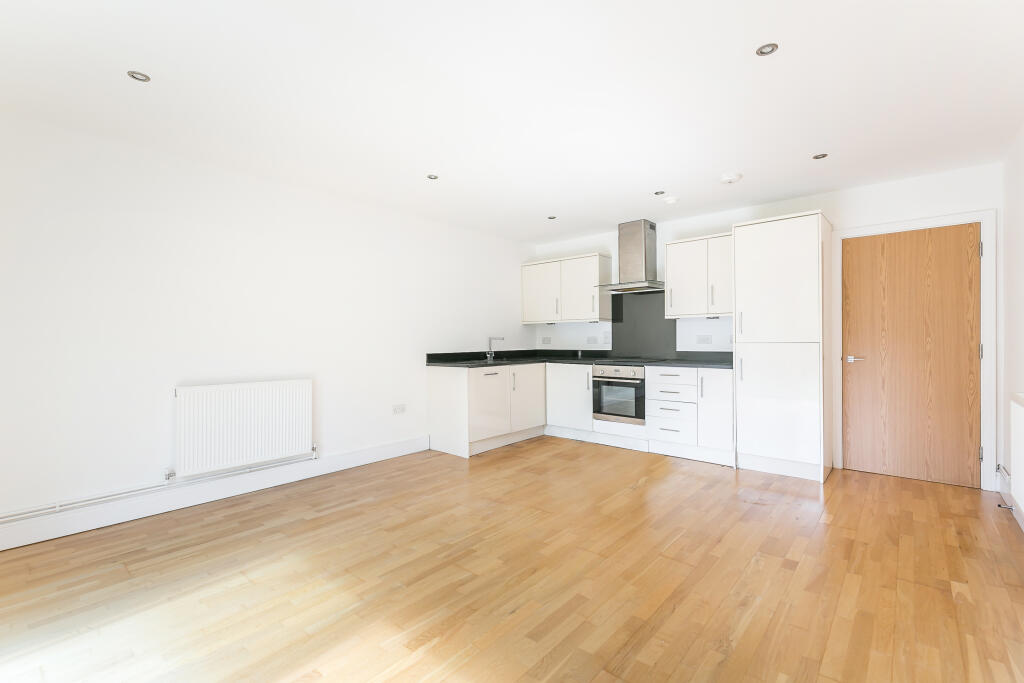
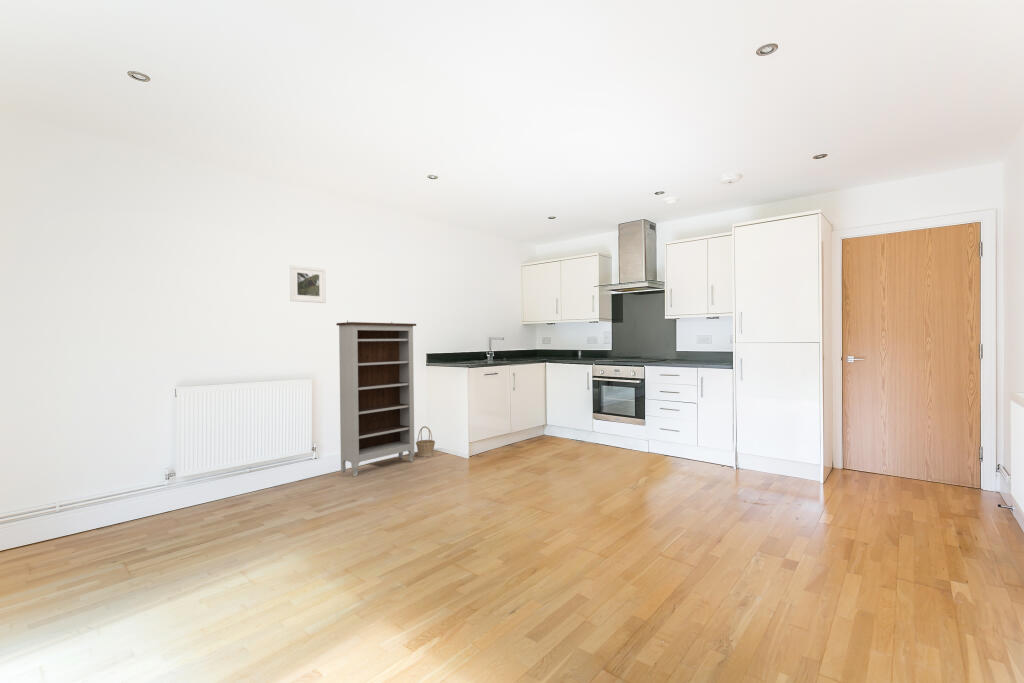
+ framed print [289,264,327,304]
+ basket [415,425,436,458]
+ bookshelf [336,321,417,478]
